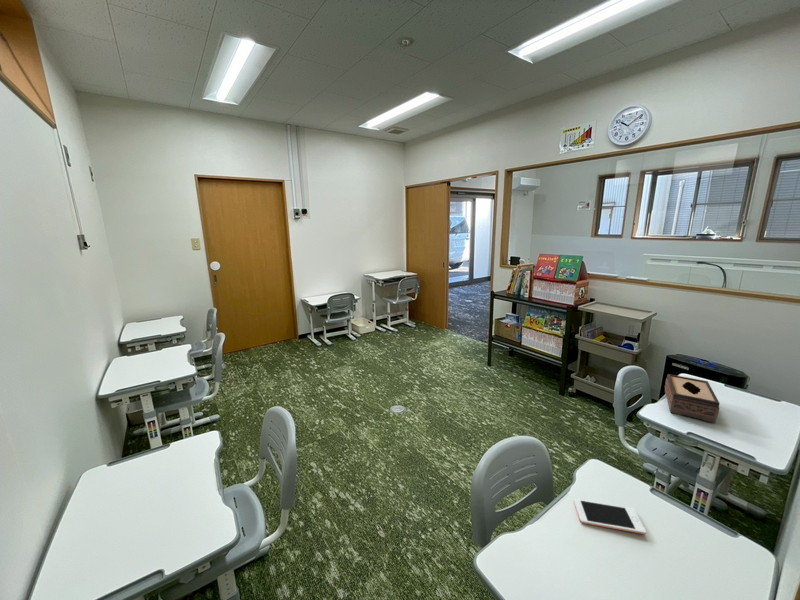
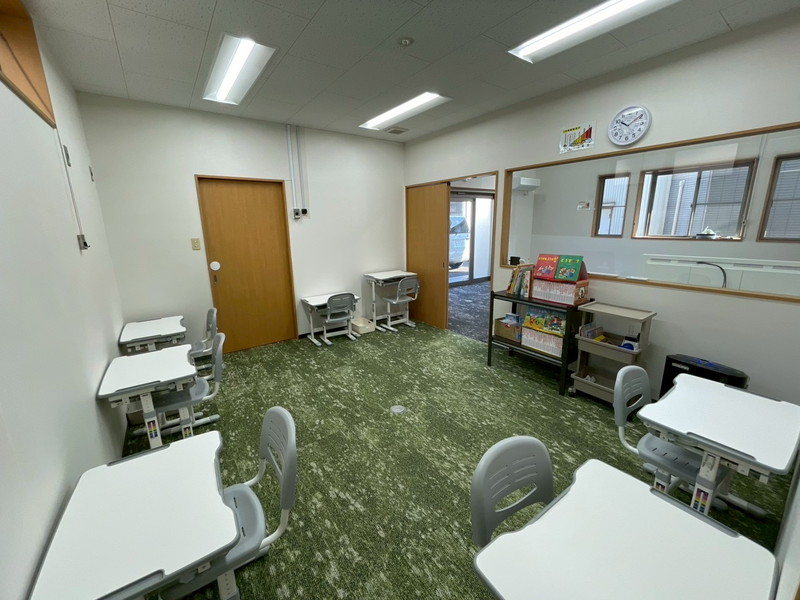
- tissue box [664,373,720,424]
- cell phone [573,498,647,535]
